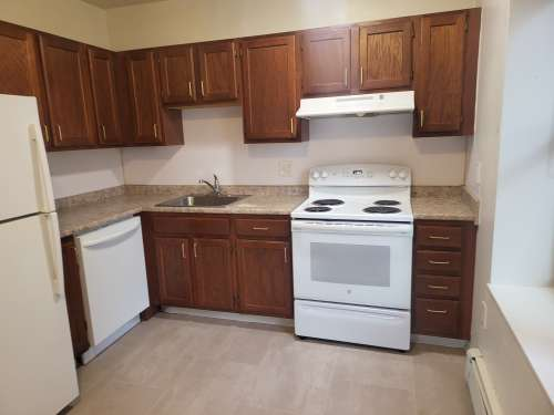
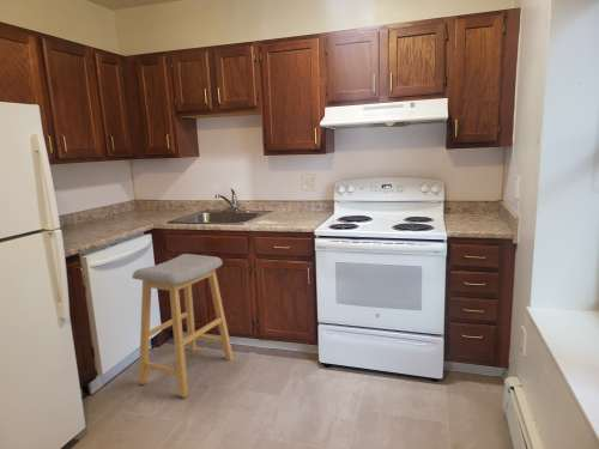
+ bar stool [131,253,235,399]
